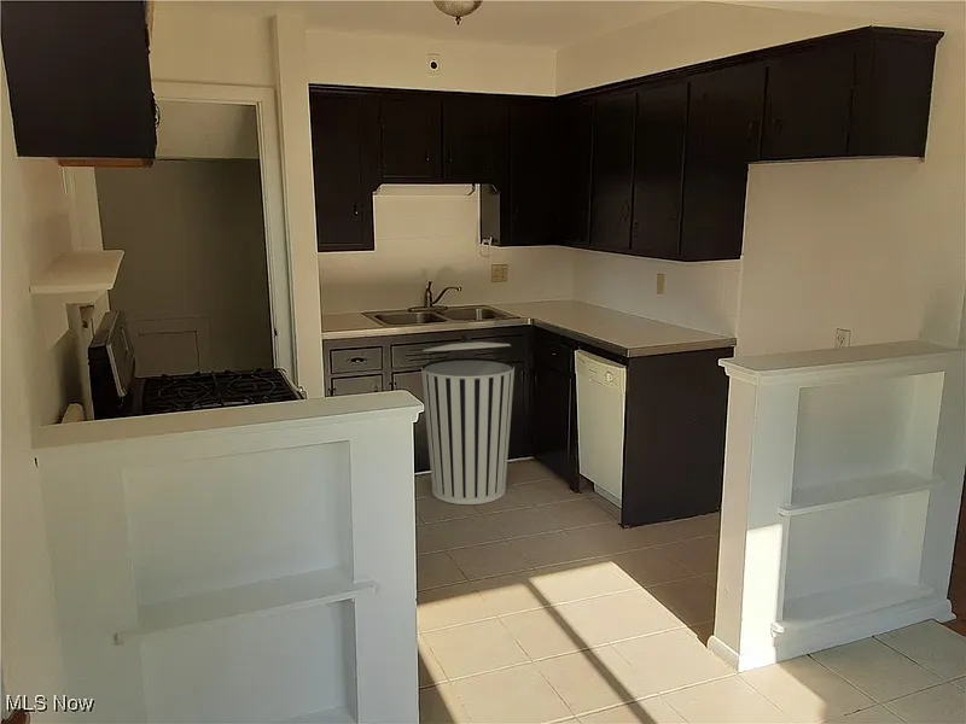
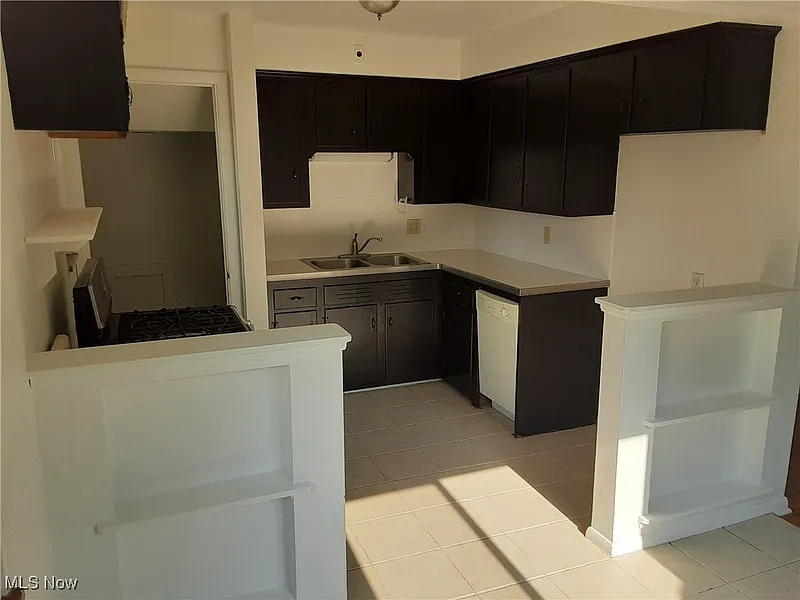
- trash can [420,333,516,506]
